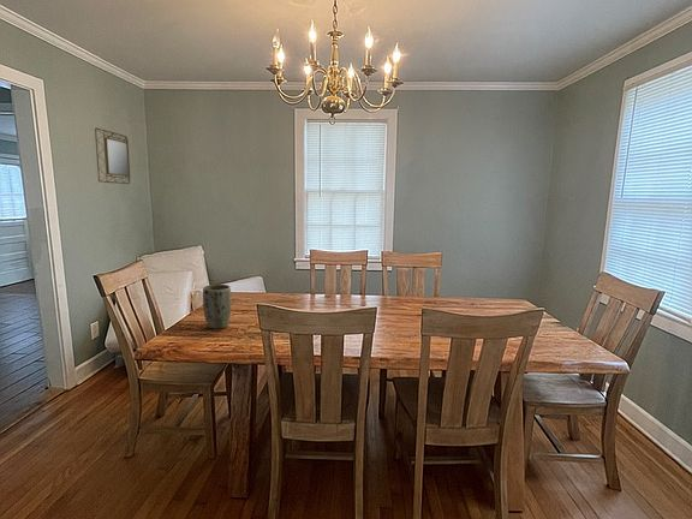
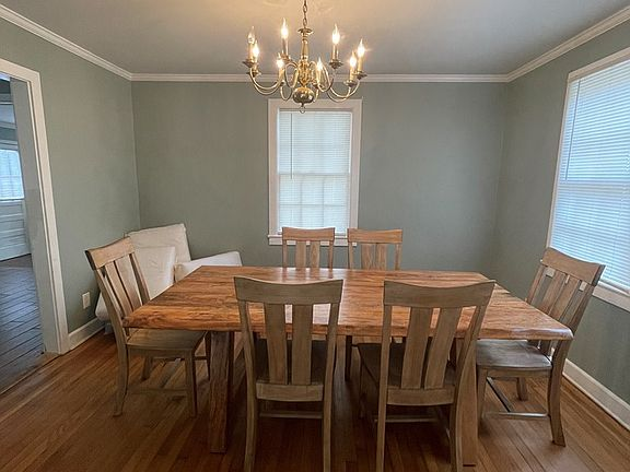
- home mirror [94,126,131,185]
- plant pot [202,284,233,330]
